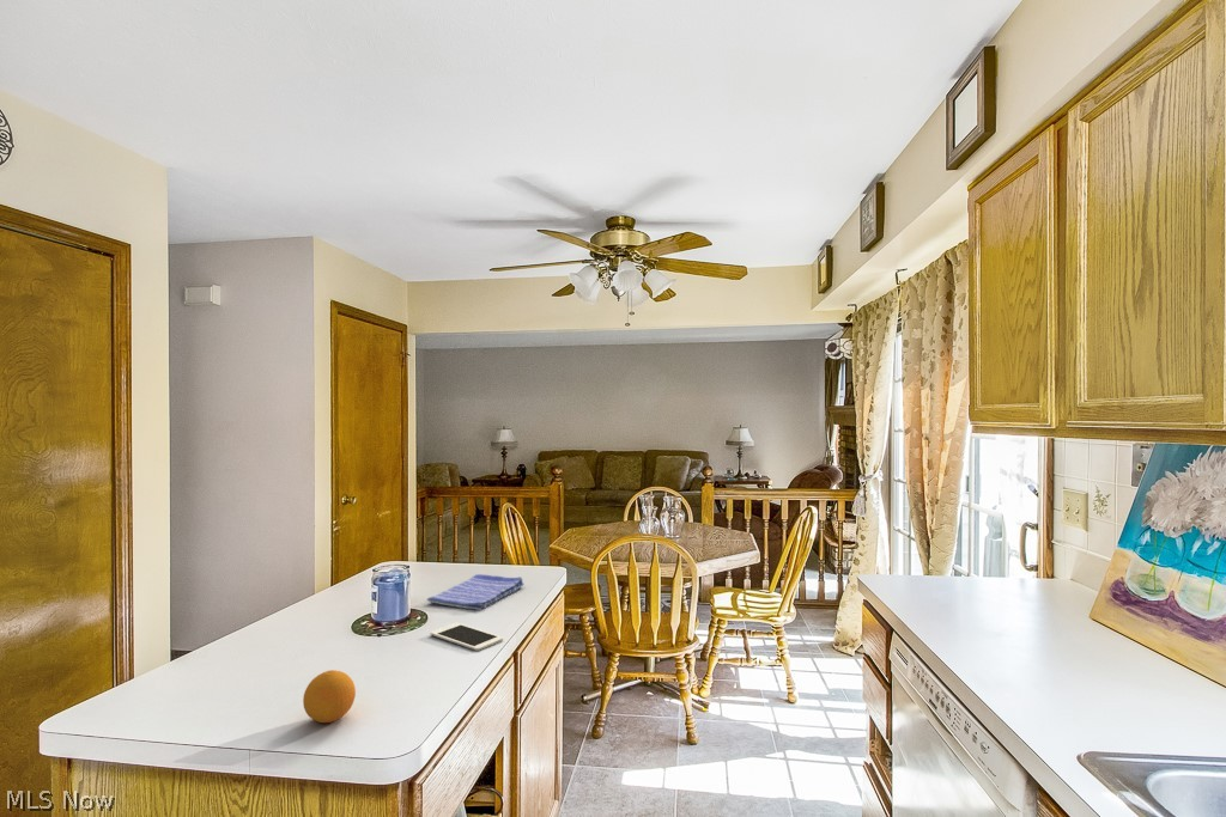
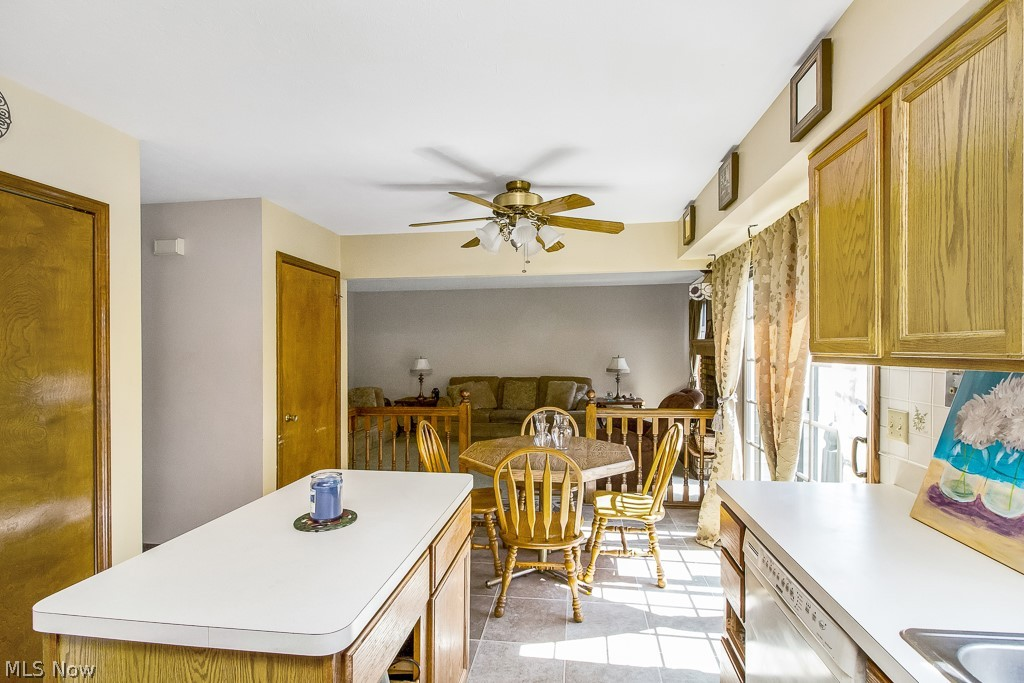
- fruit [302,669,357,724]
- cell phone [429,622,504,652]
- dish towel [426,573,524,611]
